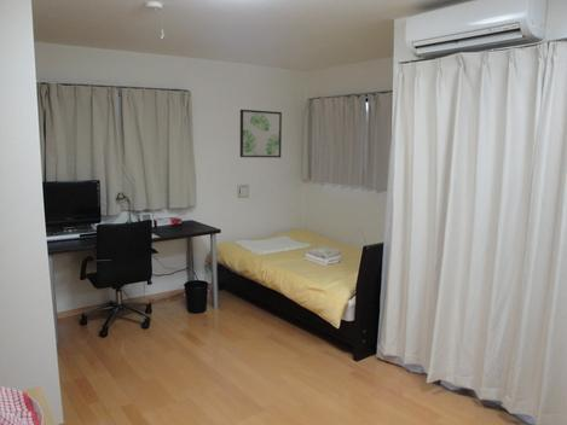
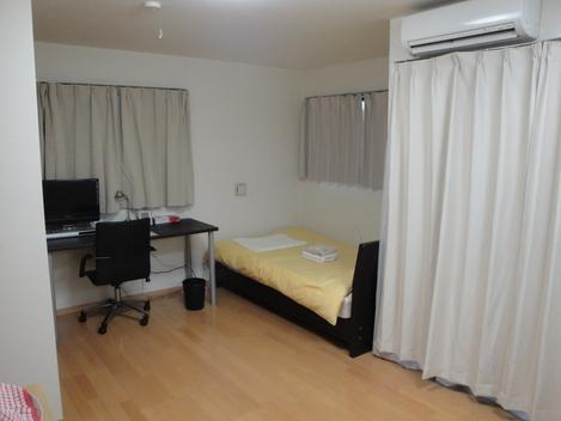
- wall art [239,109,283,159]
